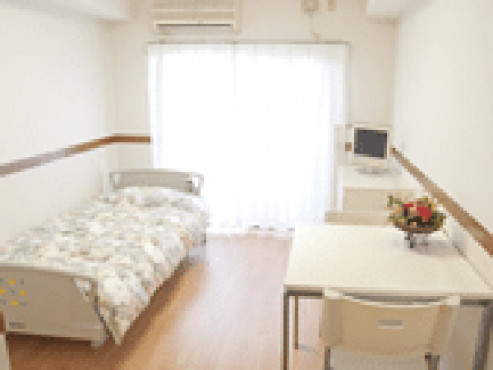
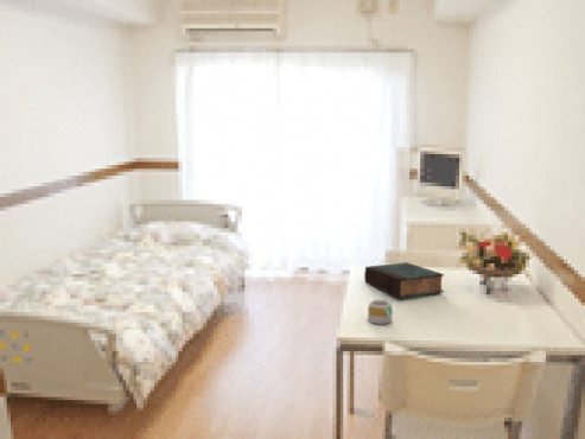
+ mug [367,299,394,325]
+ book [363,261,445,299]
